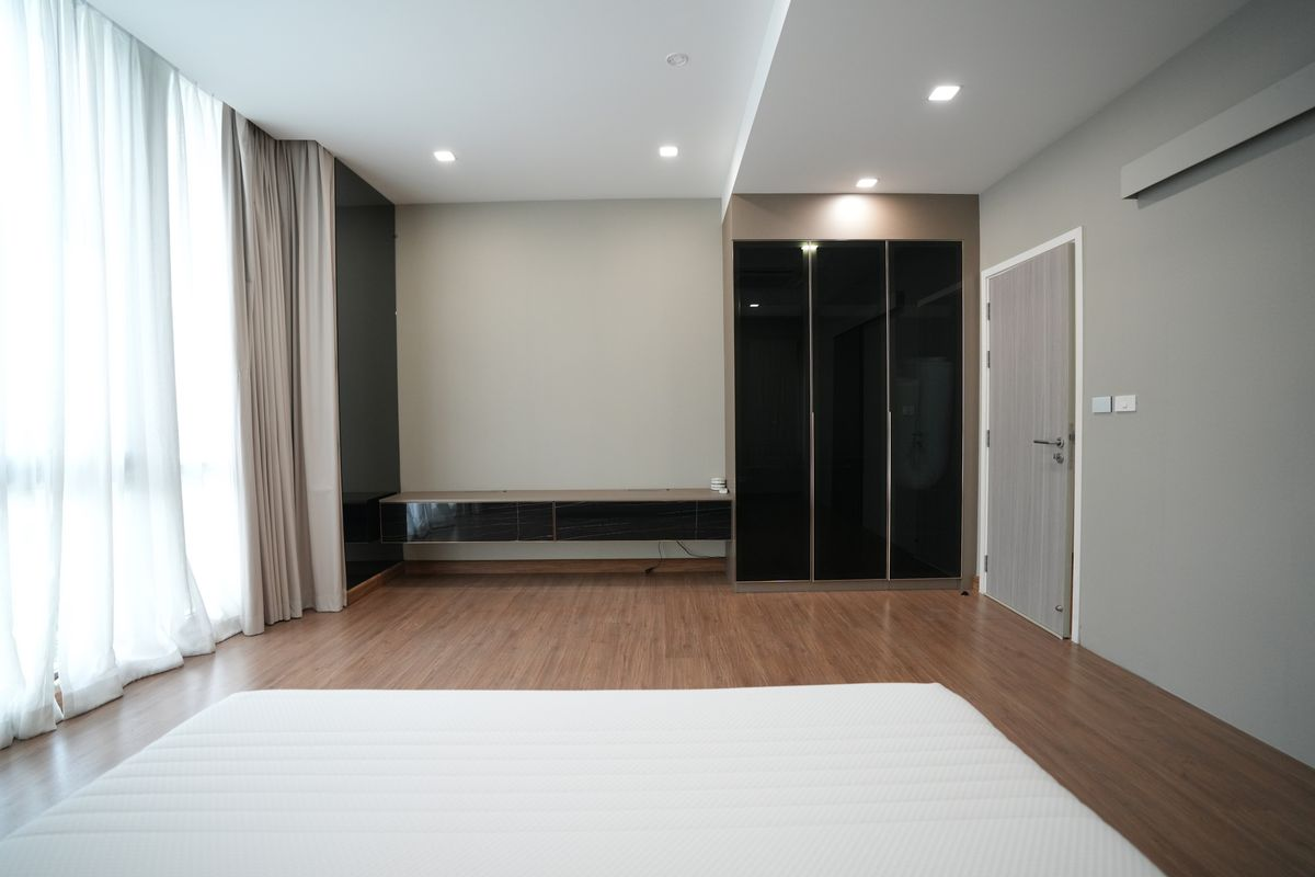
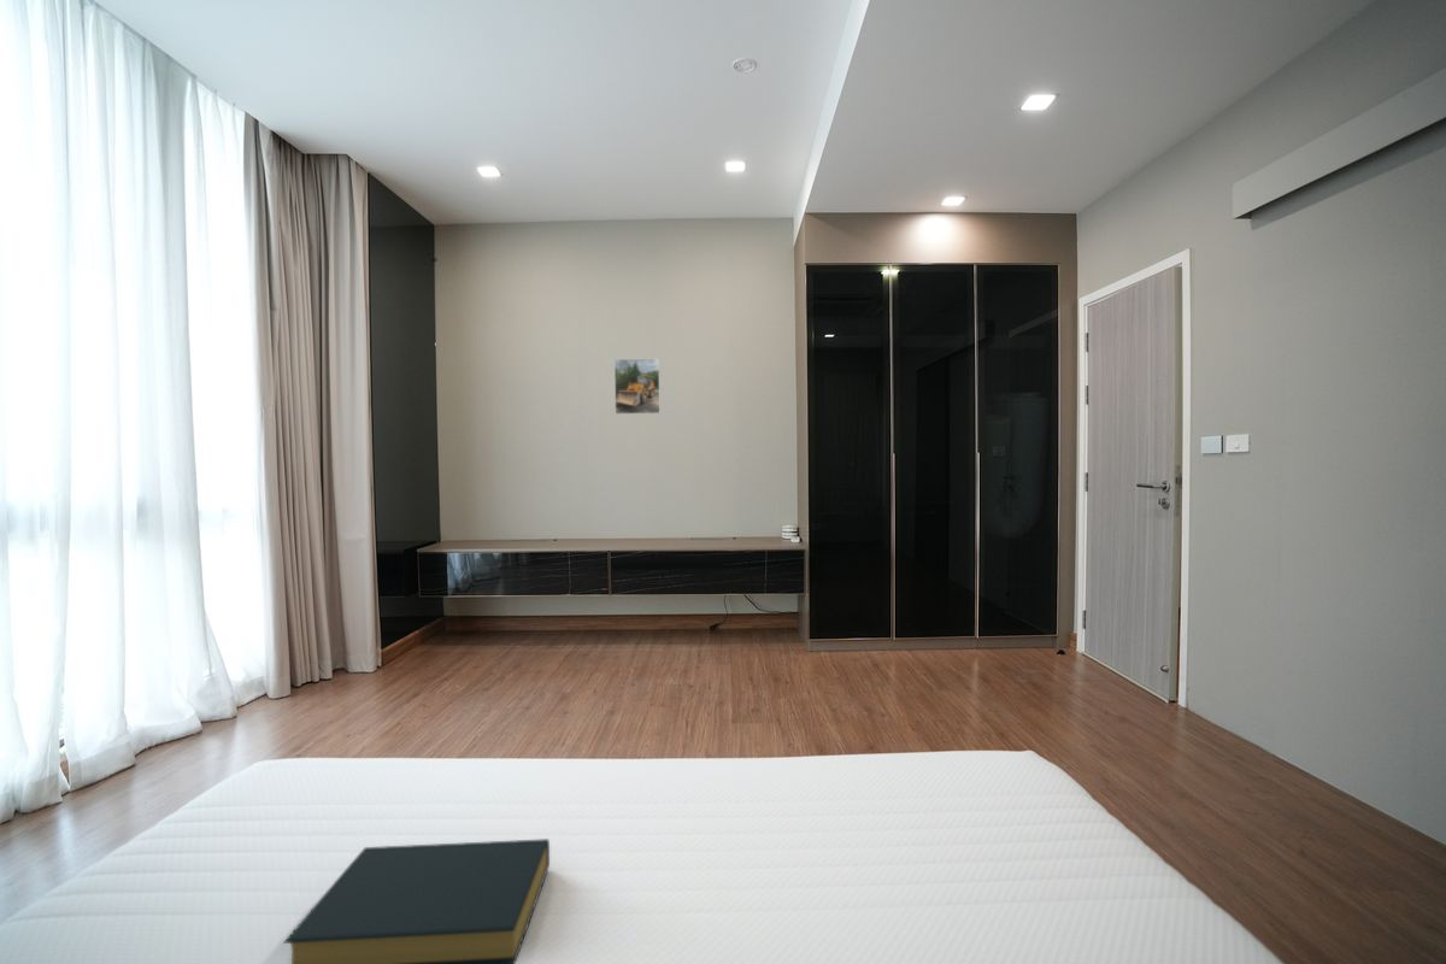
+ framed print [613,357,662,416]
+ hardback book [282,837,551,964]
